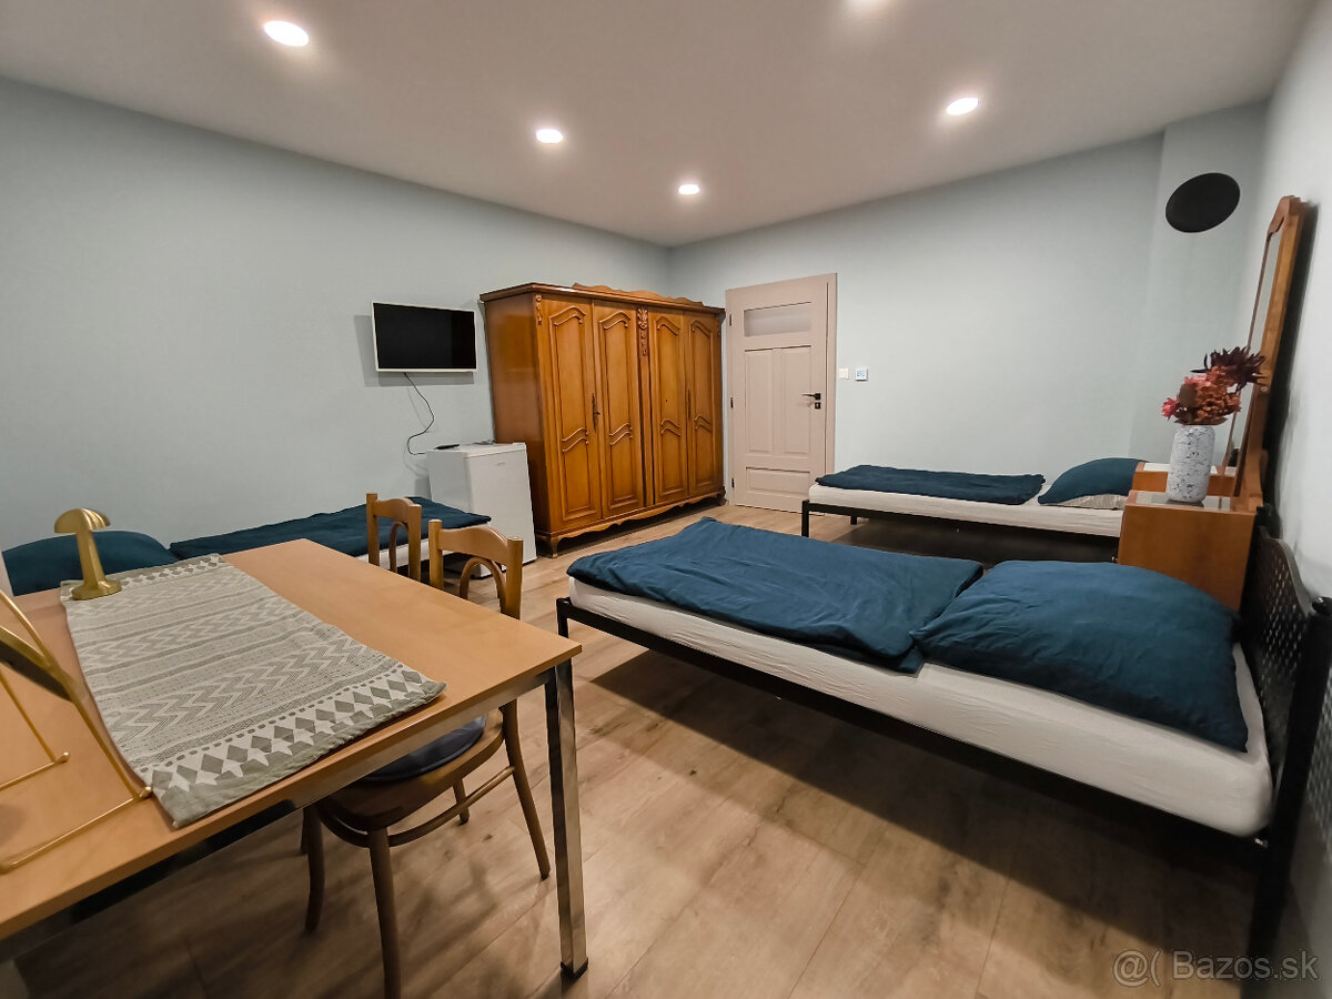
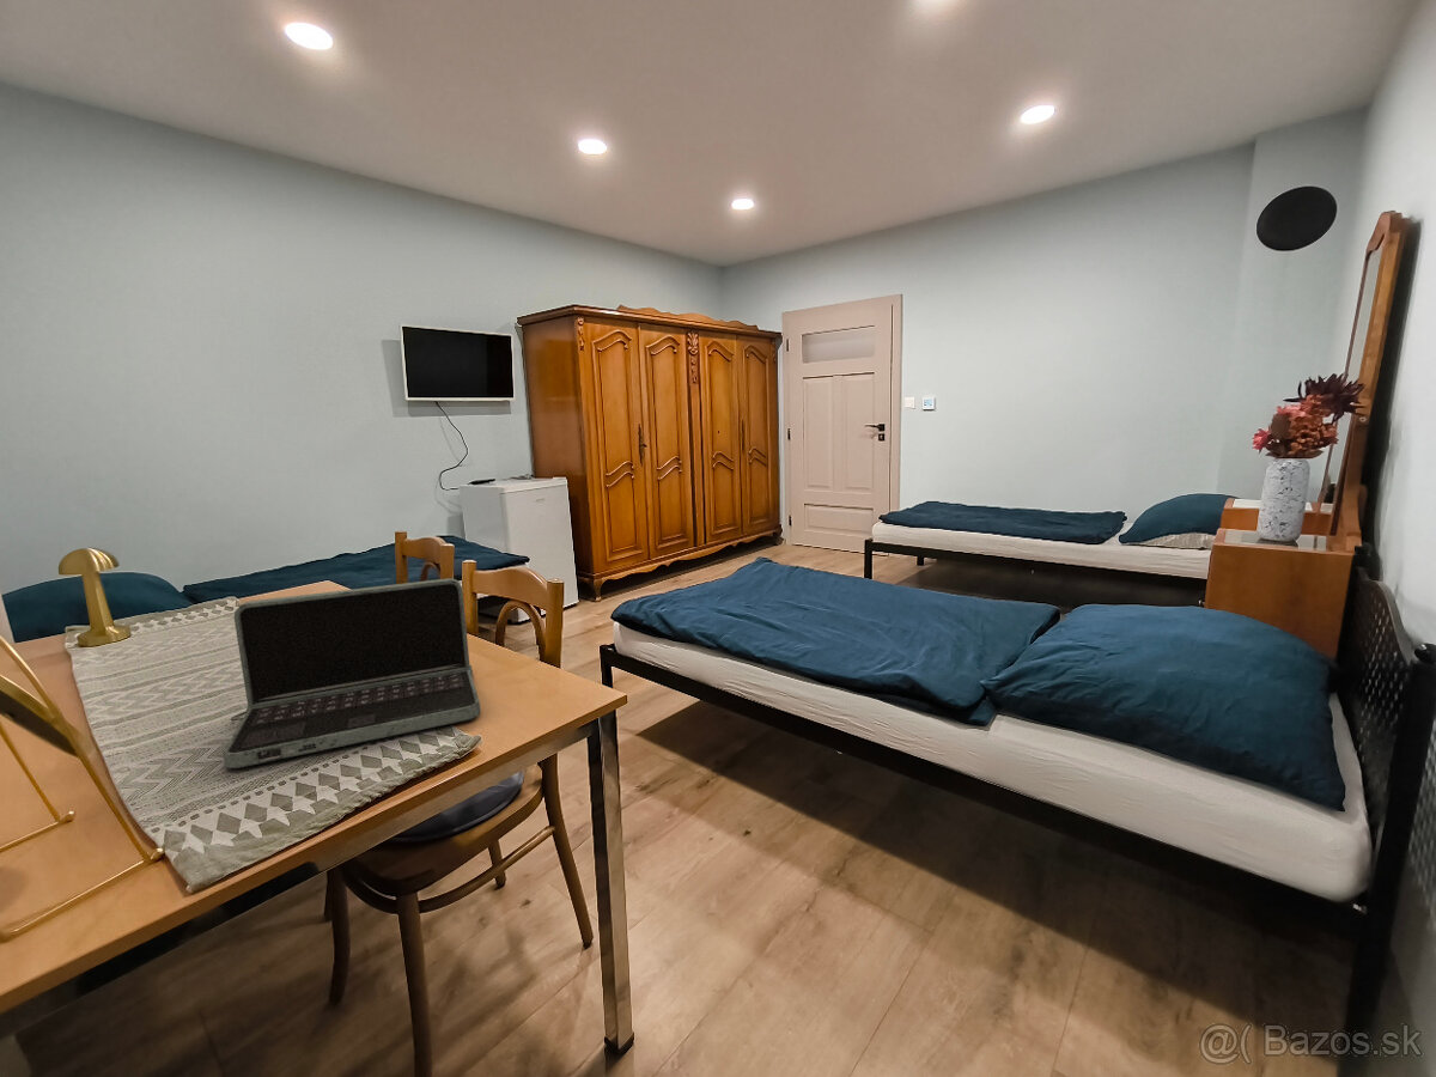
+ laptop [223,577,481,769]
